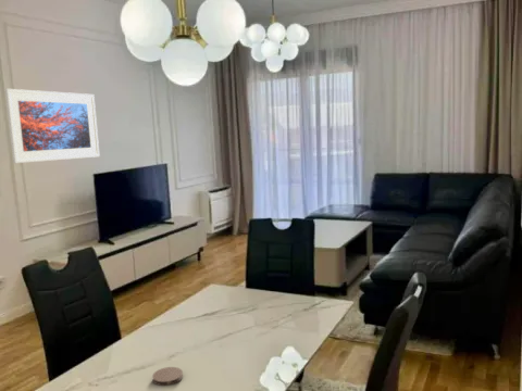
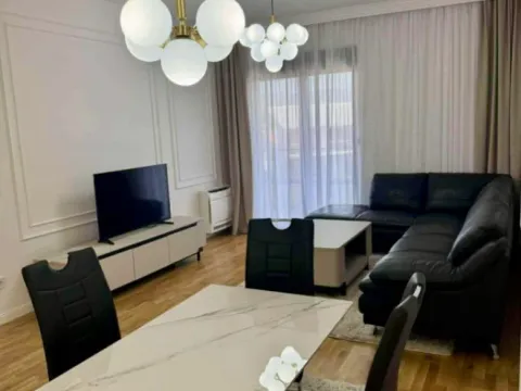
- coaster [151,366,184,387]
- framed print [4,88,101,164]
